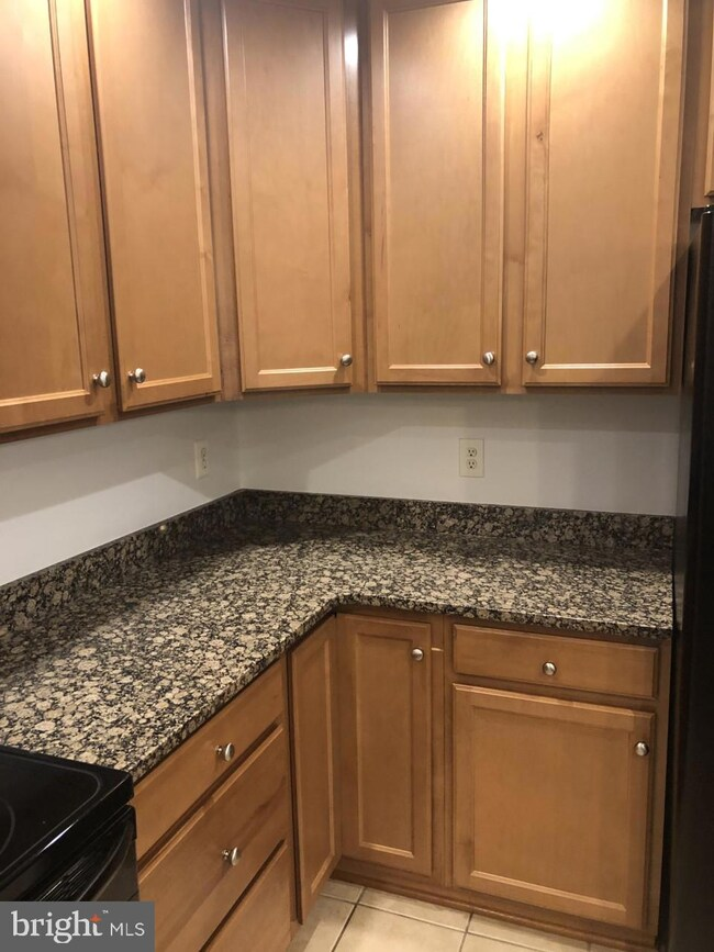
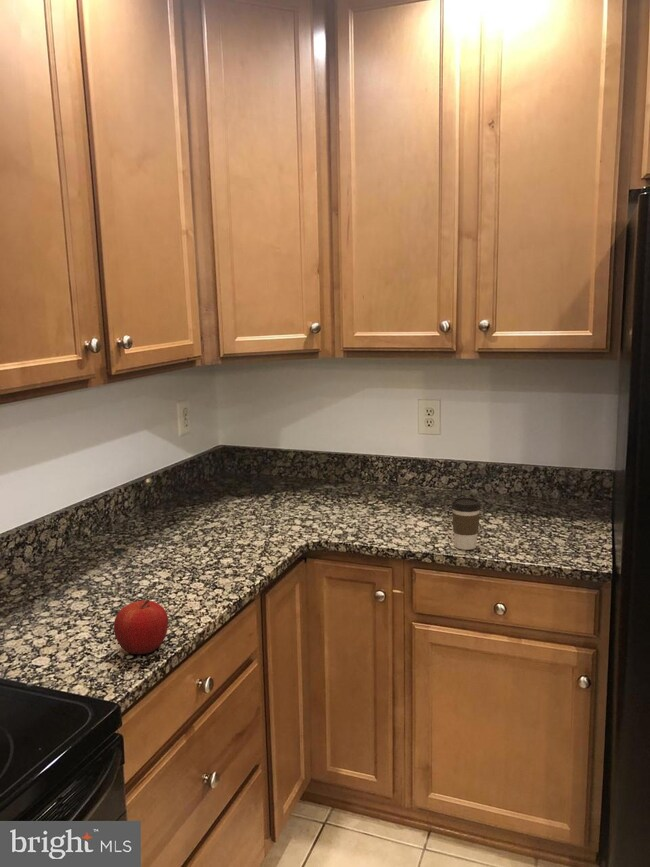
+ fruit [113,598,169,655]
+ coffee cup [450,496,482,551]
